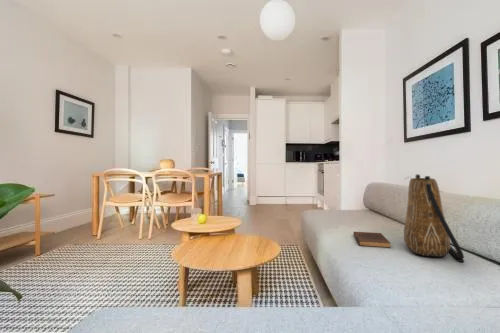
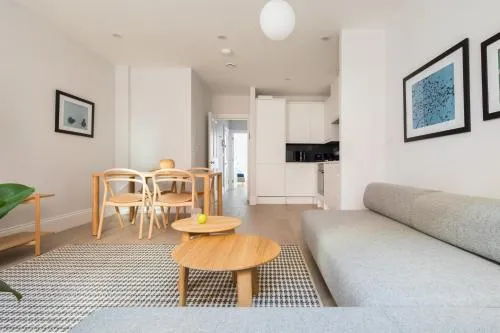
- book [352,231,392,249]
- tote bag [403,173,465,263]
